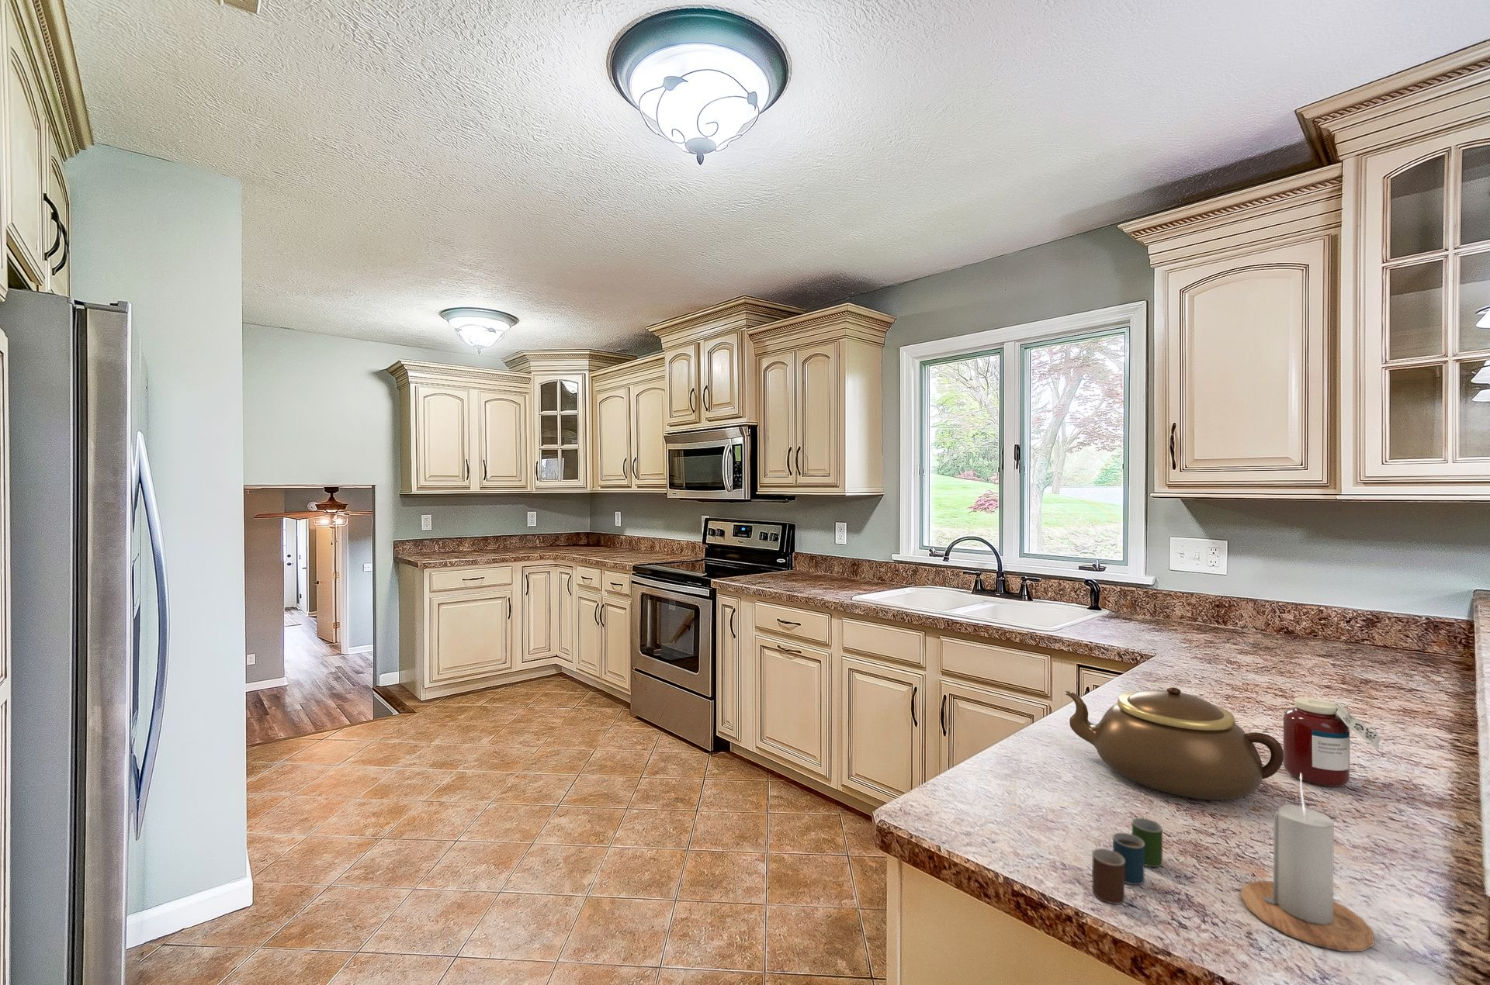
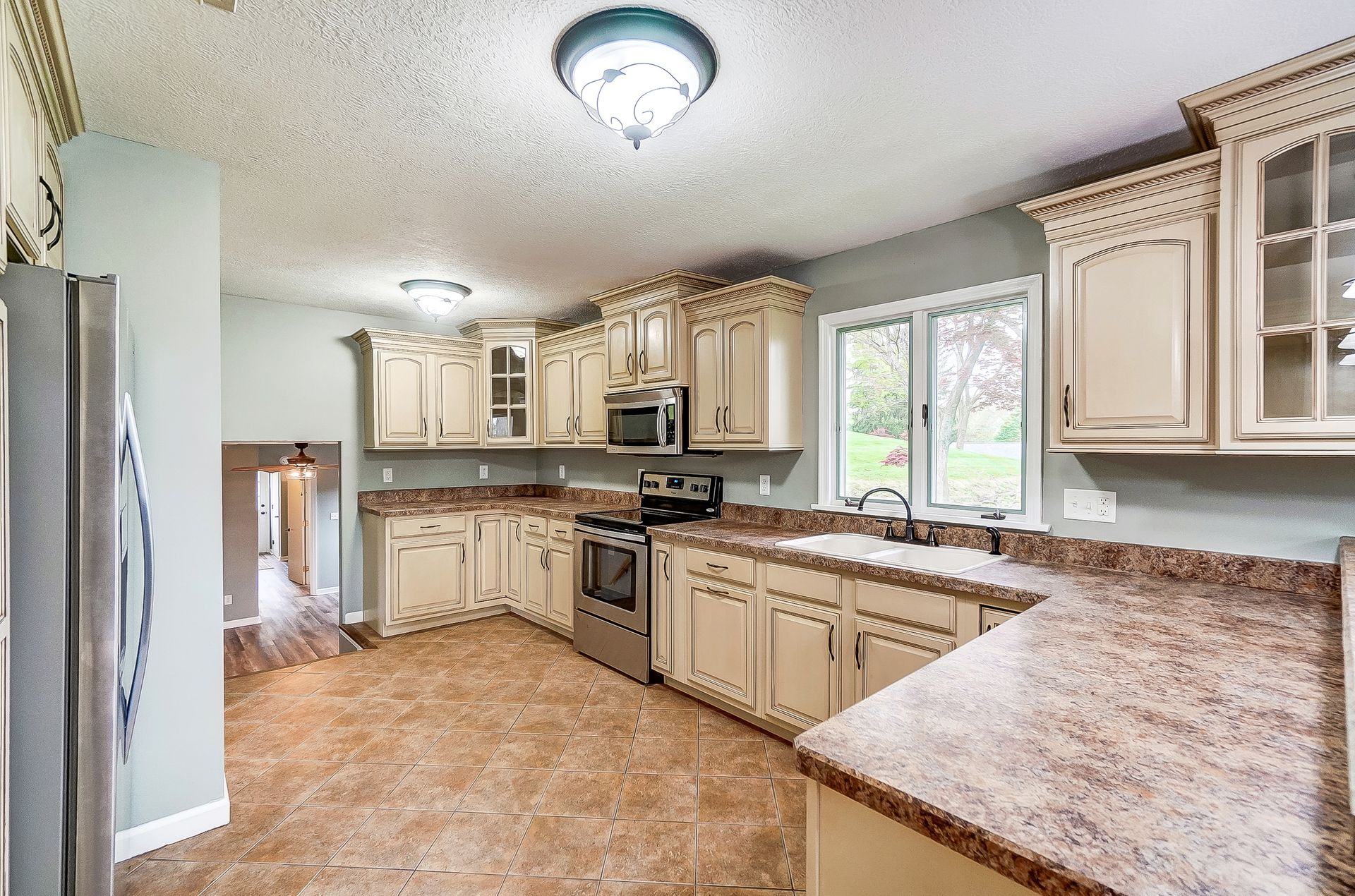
- jar [1282,697,1382,787]
- candle [1240,774,1375,952]
- teapot [1064,686,1283,800]
- cup [1091,818,1163,905]
